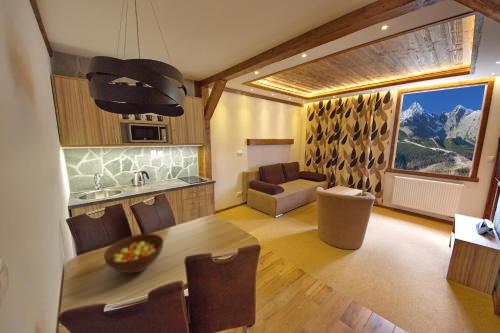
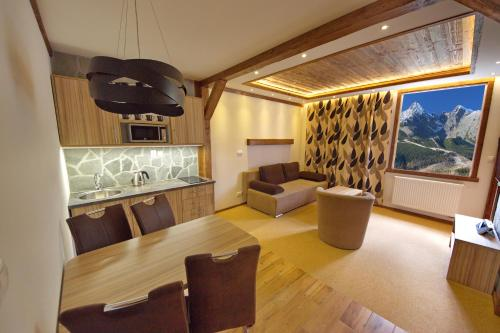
- fruit bowl [103,233,165,274]
